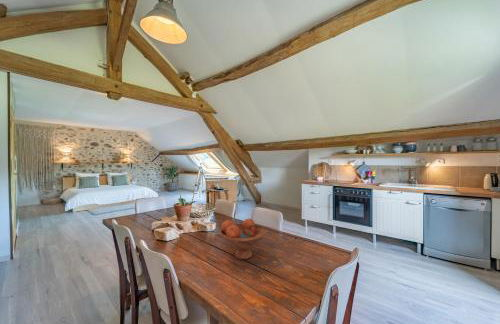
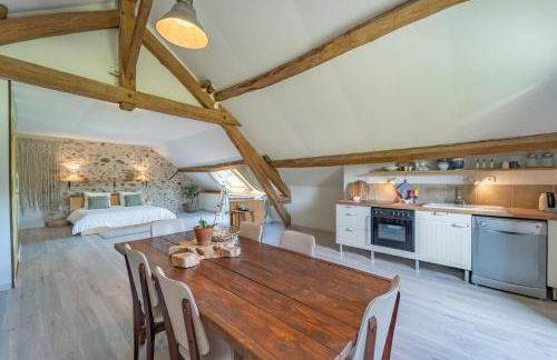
- fruit bowl [218,218,268,260]
